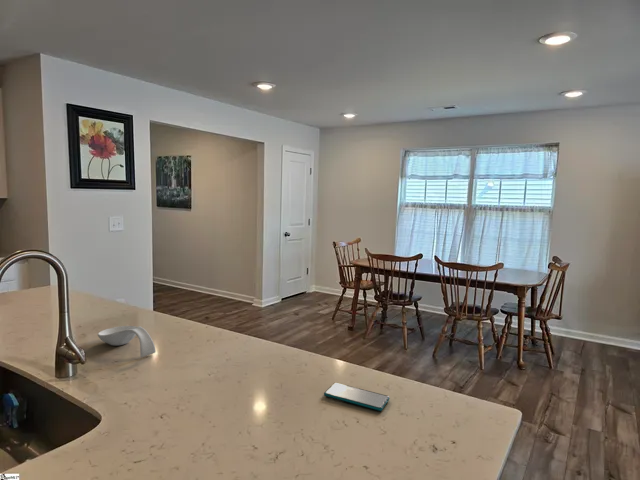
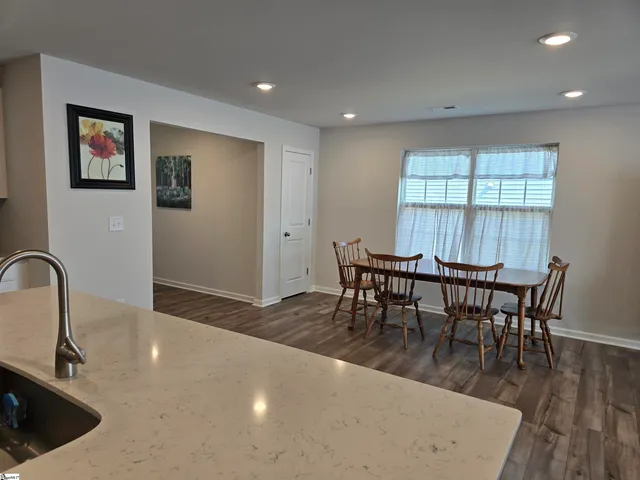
- spoon rest [97,325,157,358]
- smartphone [323,382,391,412]
